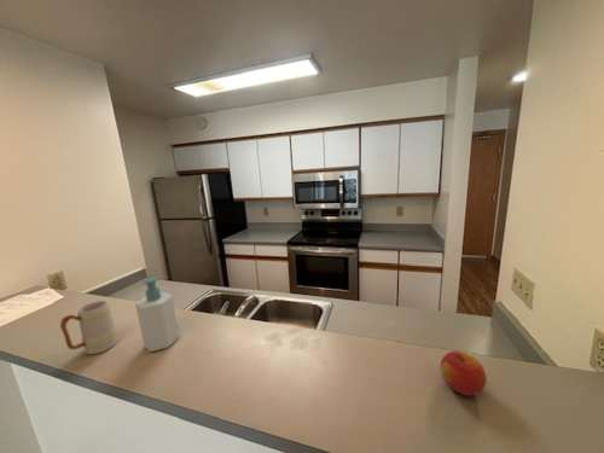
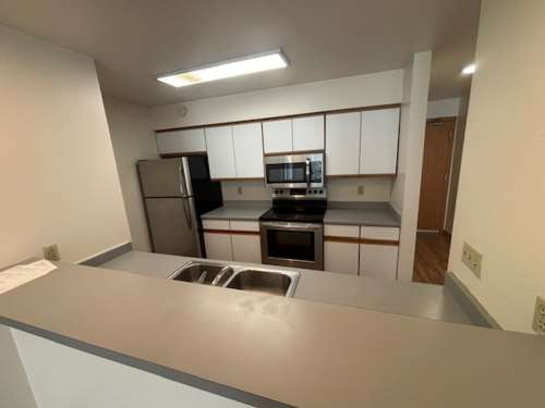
- soap bottle [134,275,181,353]
- mug [59,300,120,355]
- apple [440,350,488,397]
